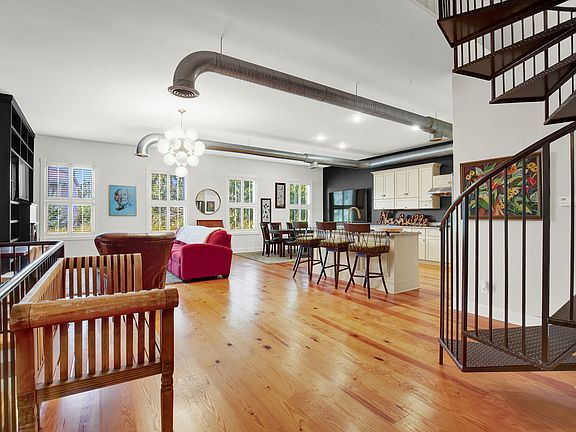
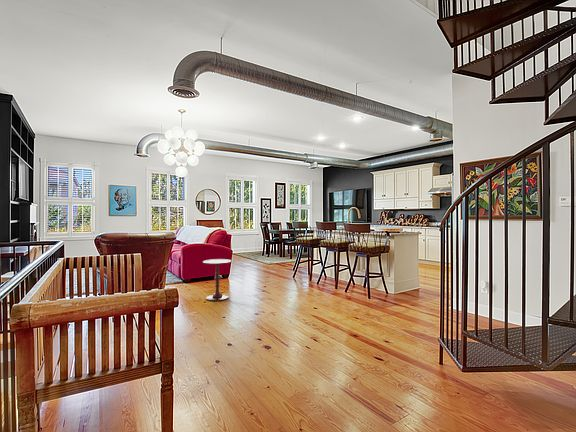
+ side table [202,258,232,302]
